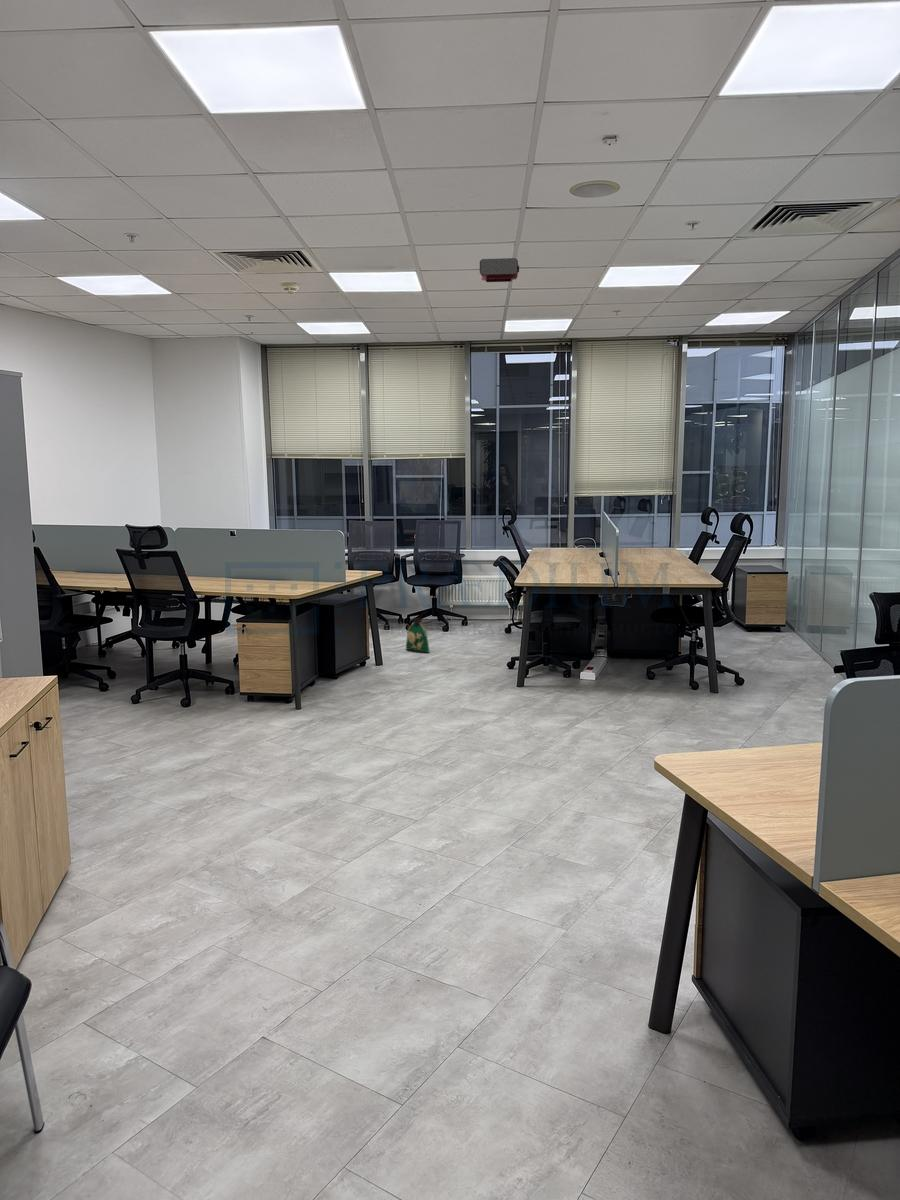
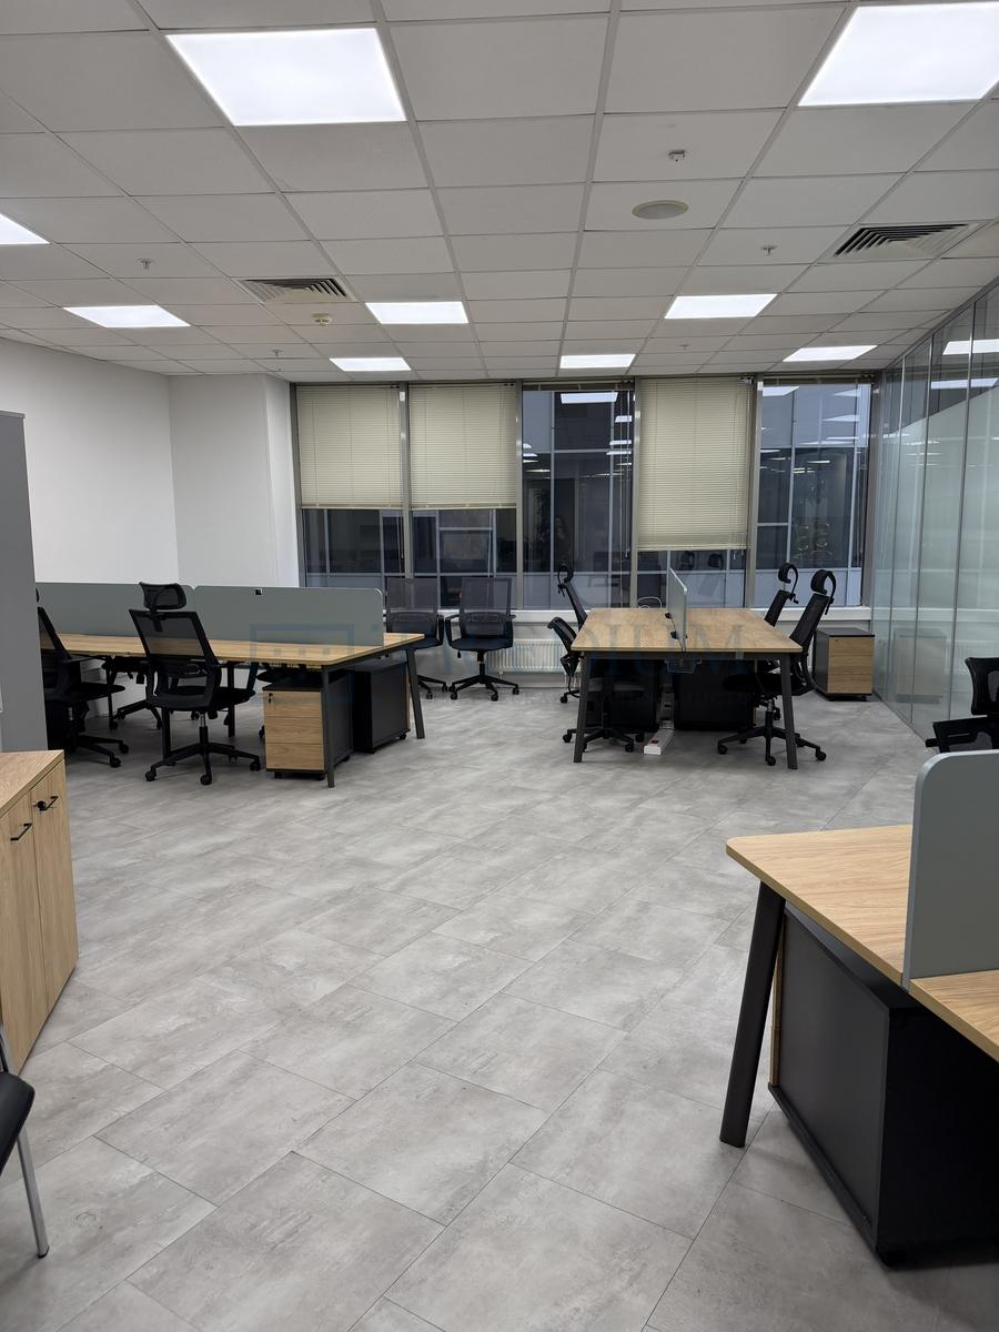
- bag [405,616,431,654]
- projector [479,257,520,283]
